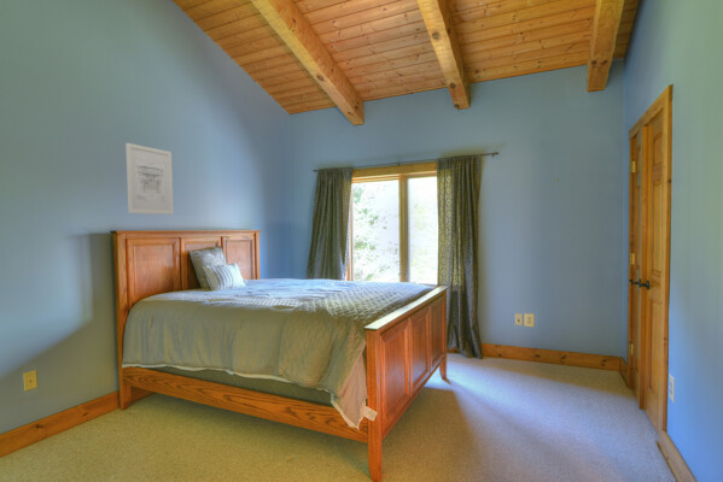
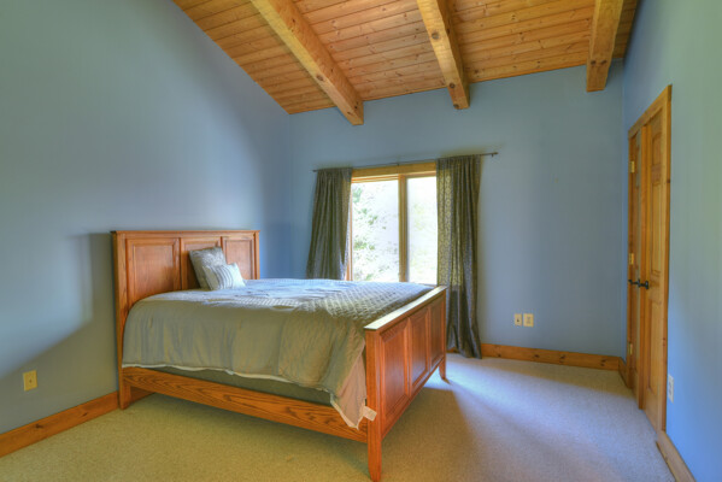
- wall art [124,142,175,216]
